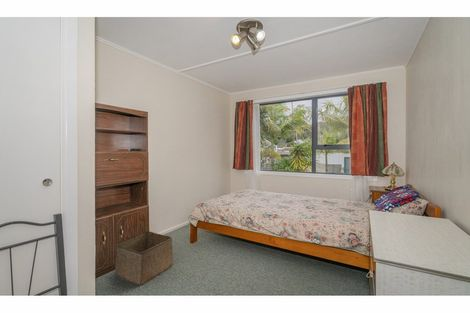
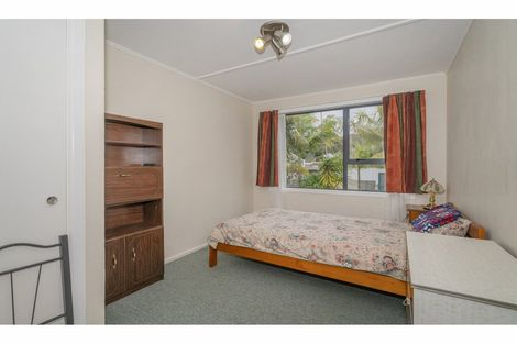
- storage bin [114,230,174,286]
